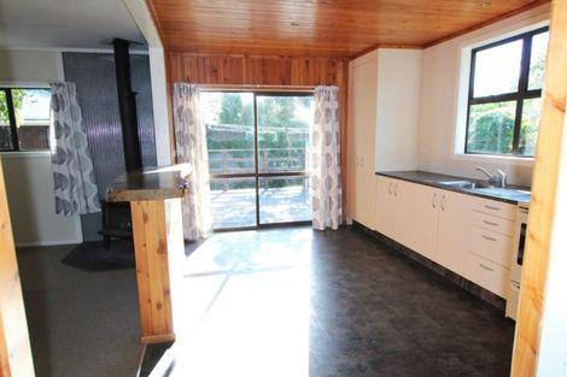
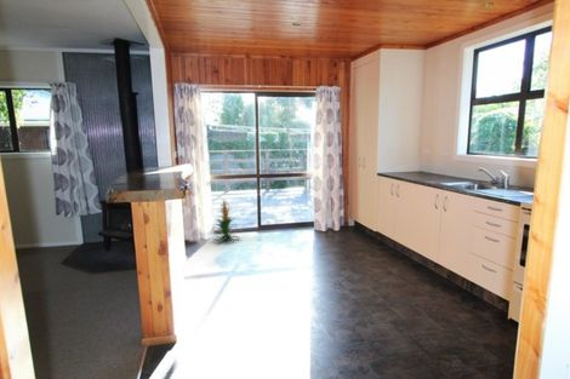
+ indoor plant [210,199,243,242]
